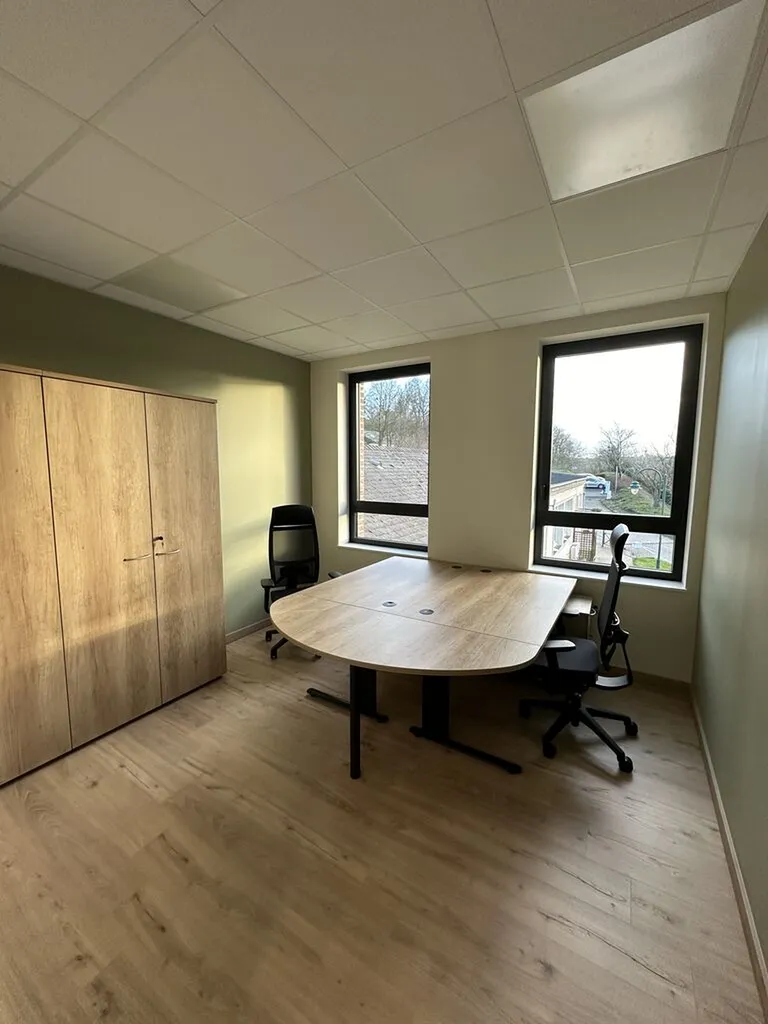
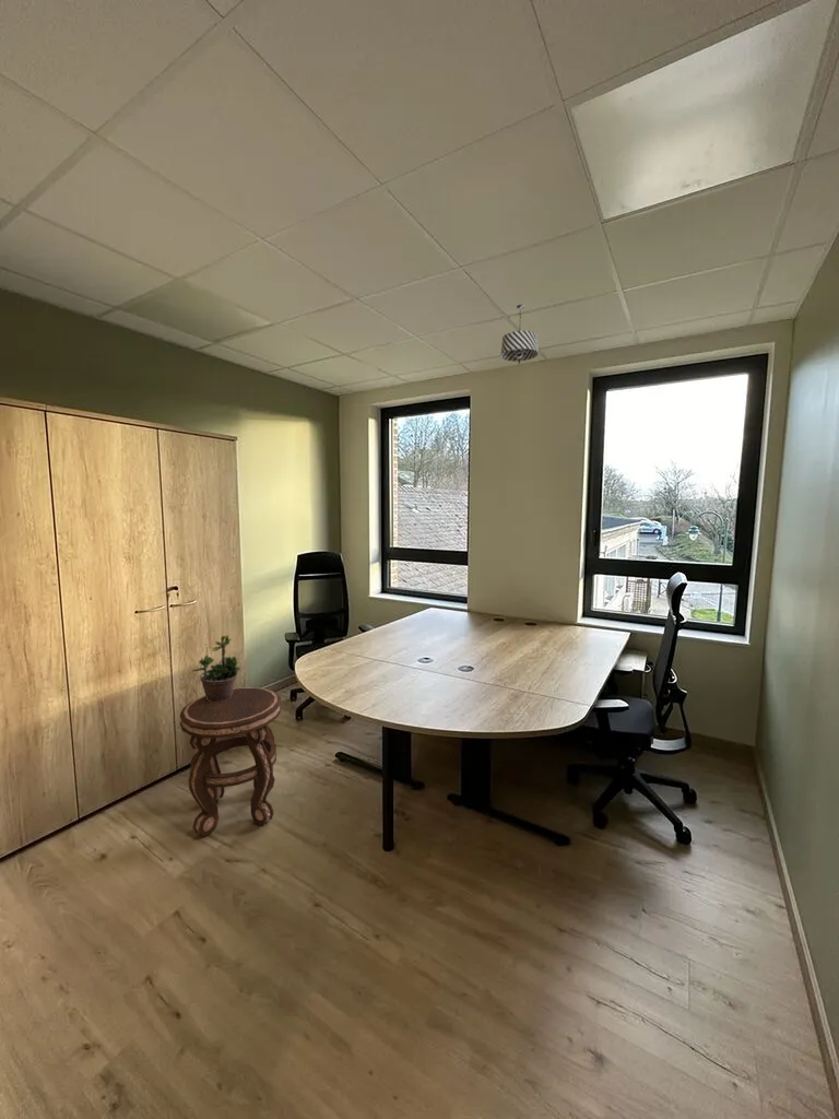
+ pendant light [499,304,540,365]
+ side table [179,686,282,837]
+ potted plant [191,635,243,703]
